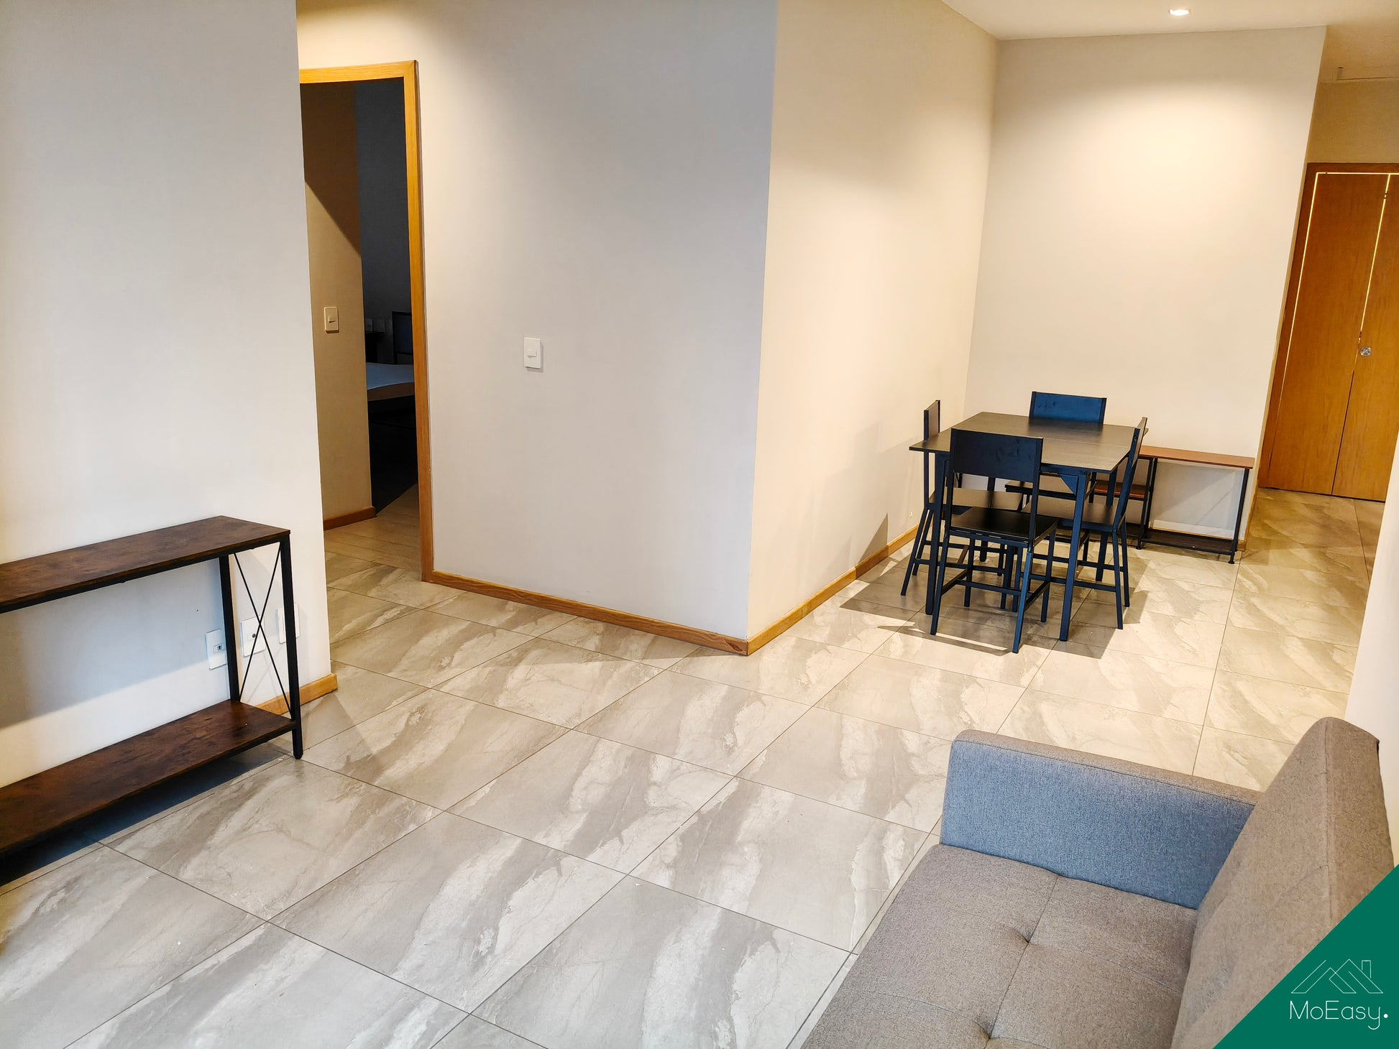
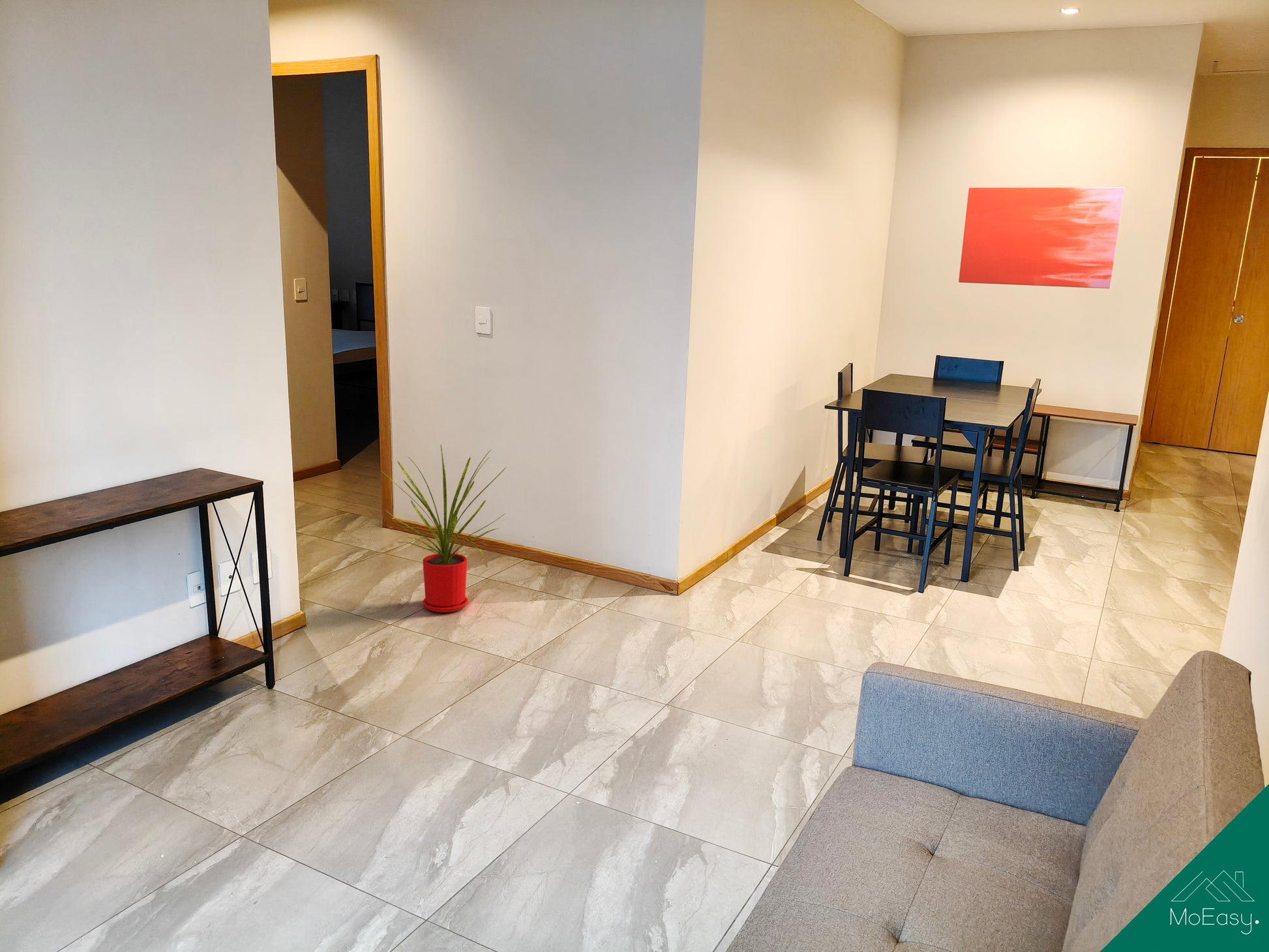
+ wall art [958,186,1125,290]
+ house plant [380,445,507,613]
